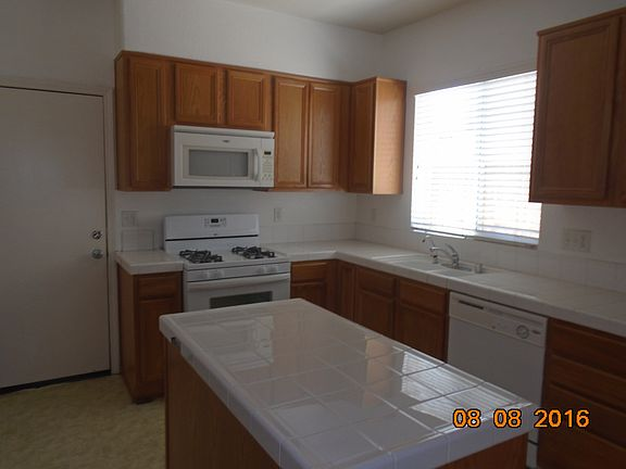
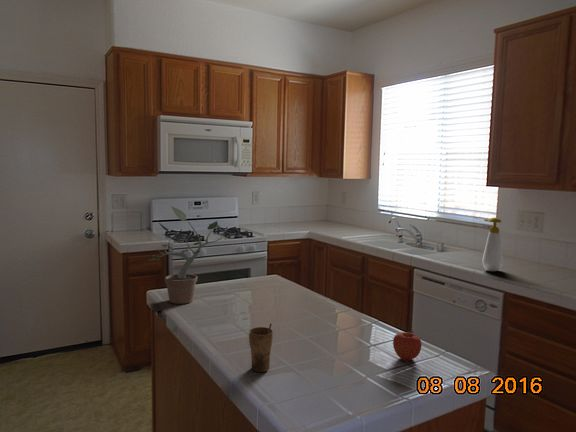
+ soap bottle [482,217,504,272]
+ potted plant [147,205,225,305]
+ cup [248,323,274,373]
+ apple [392,330,422,362]
